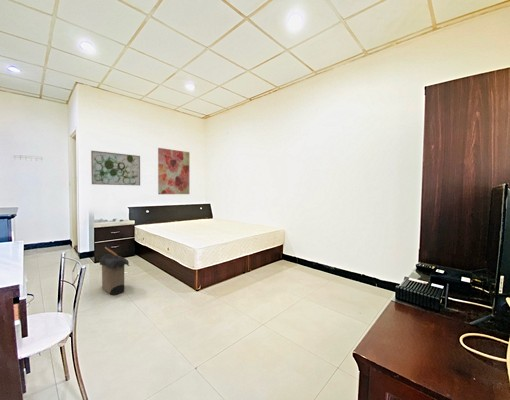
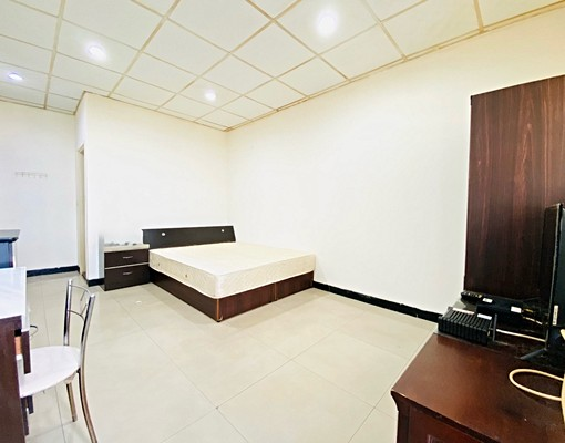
- wall art [157,147,190,195]
- laundry hamper [98,246,130,296]
- wall art [90,150,141,186]
